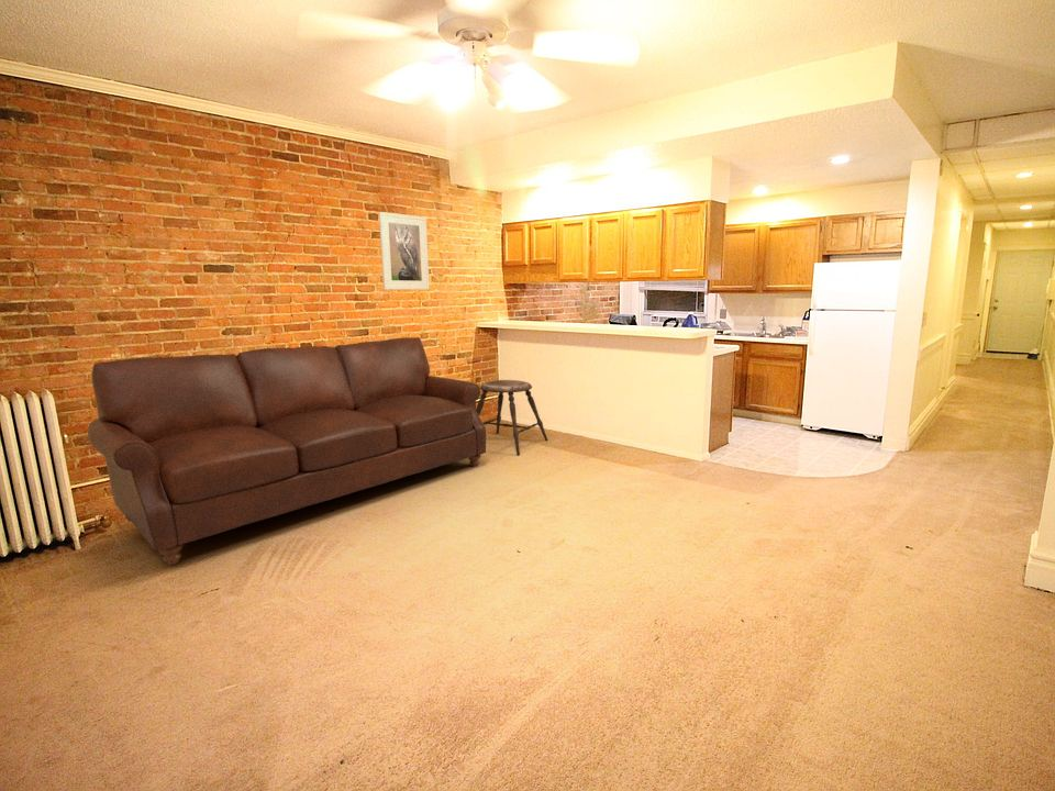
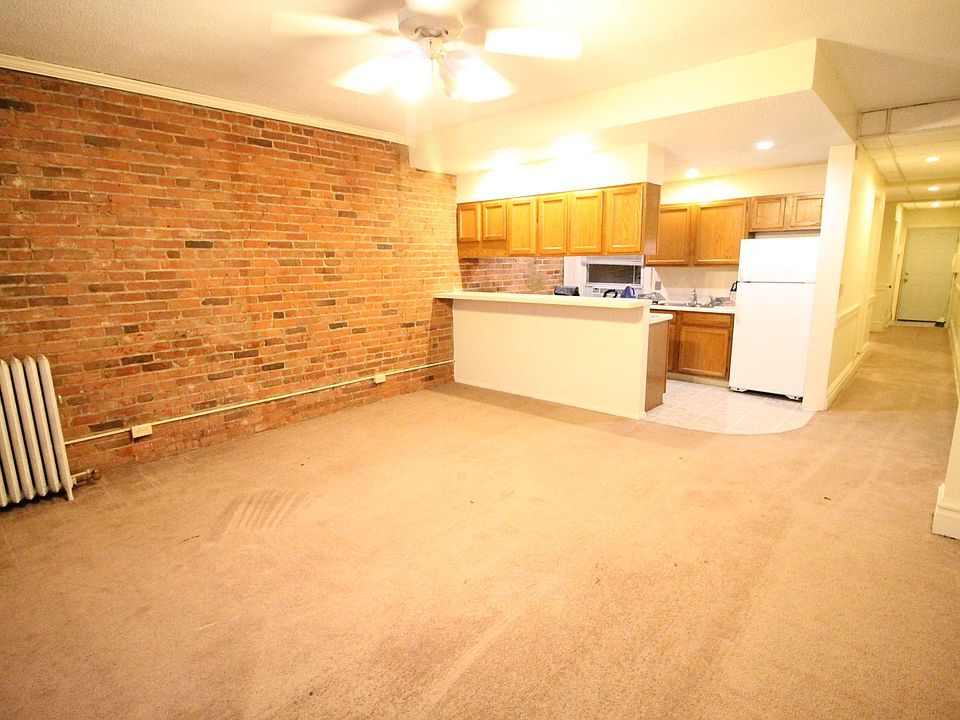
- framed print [378,211,431,291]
- sofa [87,336,487,566]
- stool [476,379,549,456]
